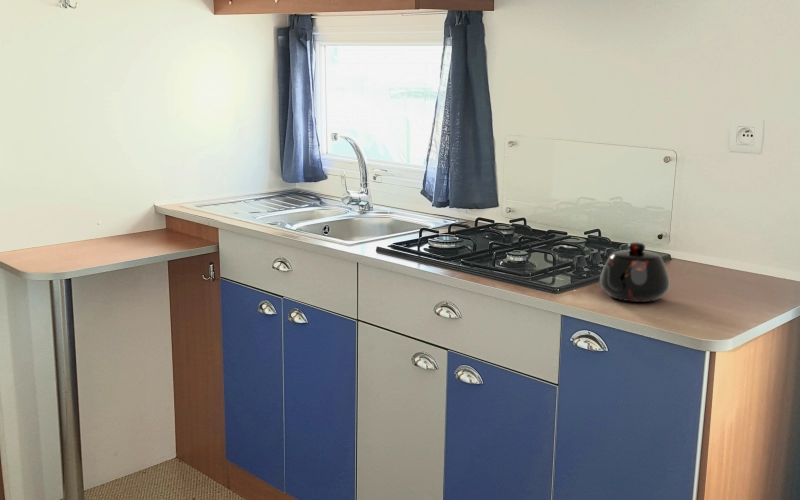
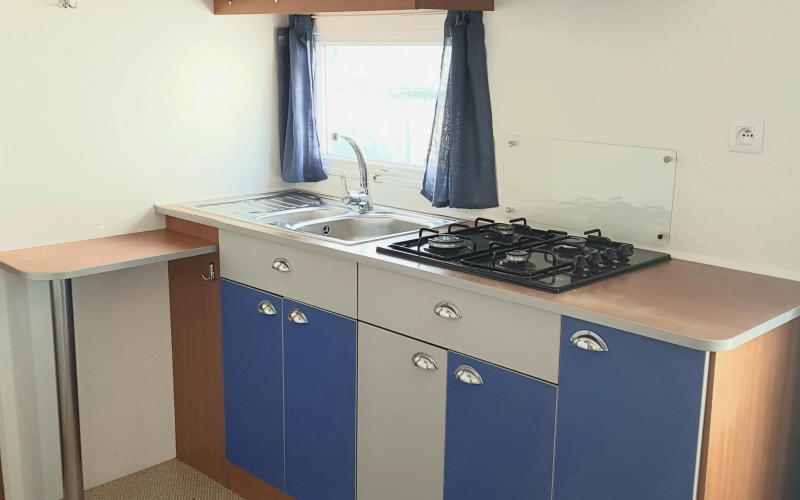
- teapot [599,241,671,303]
